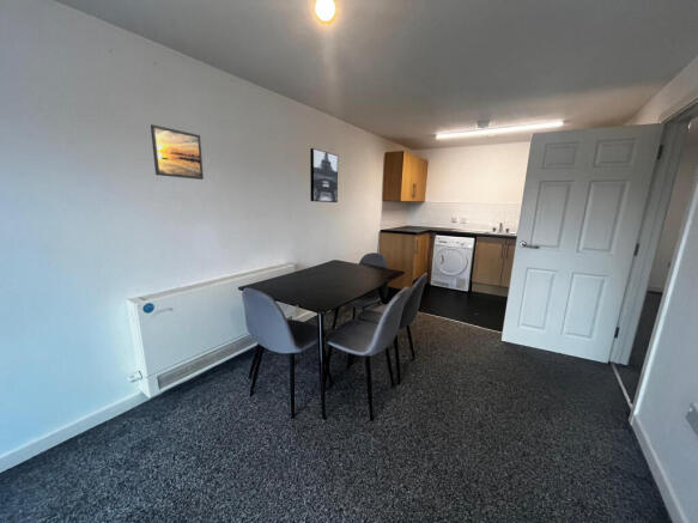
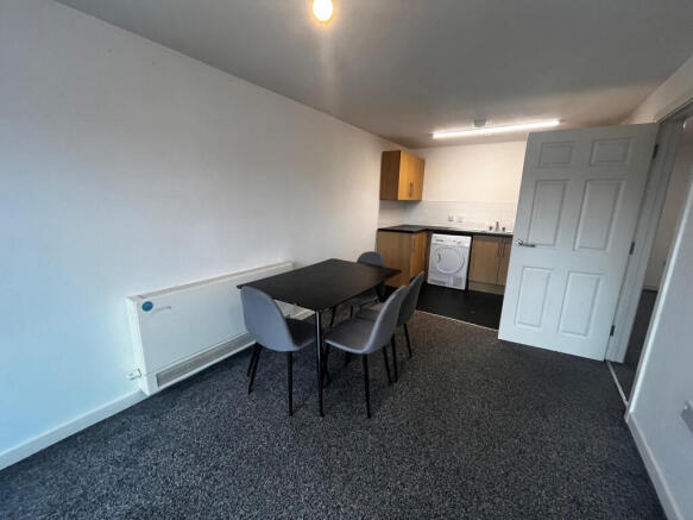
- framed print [150,123,205,181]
- wall art [309,147,339,203]
